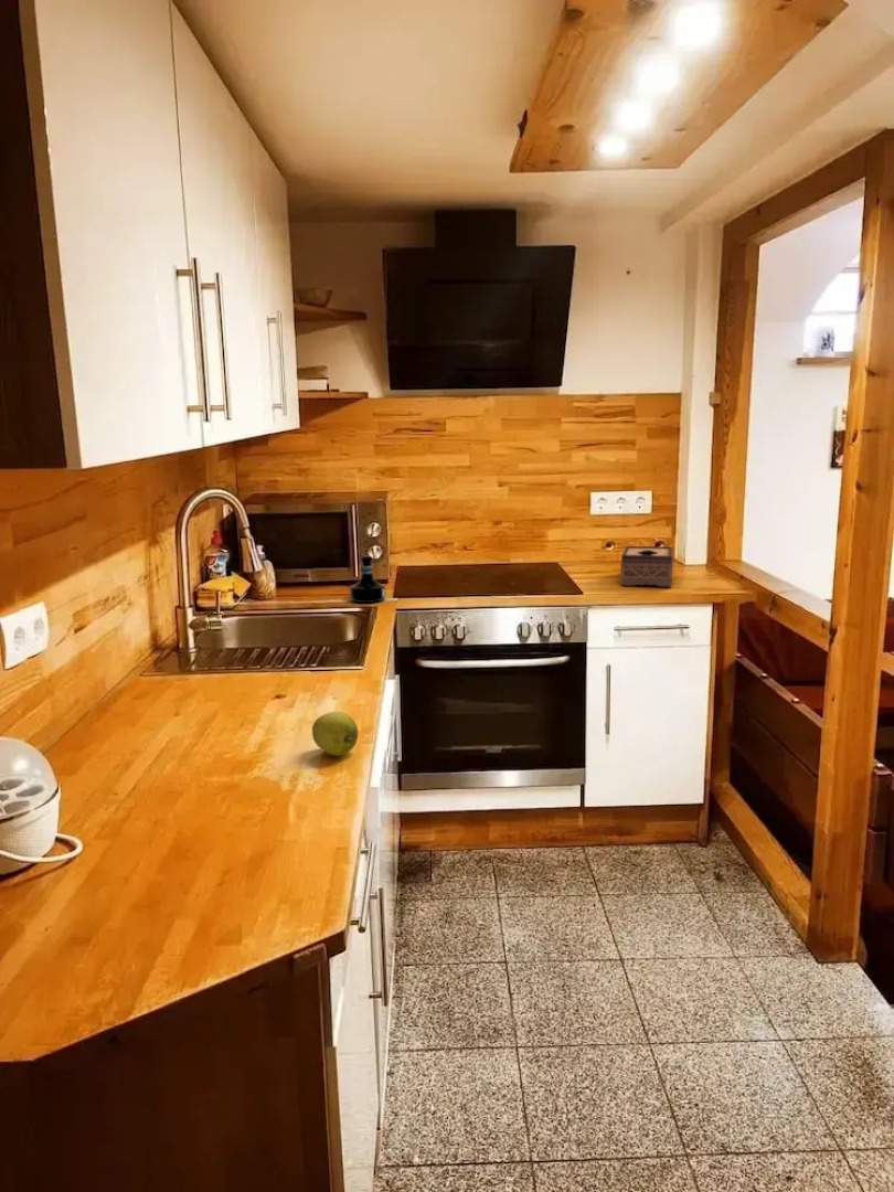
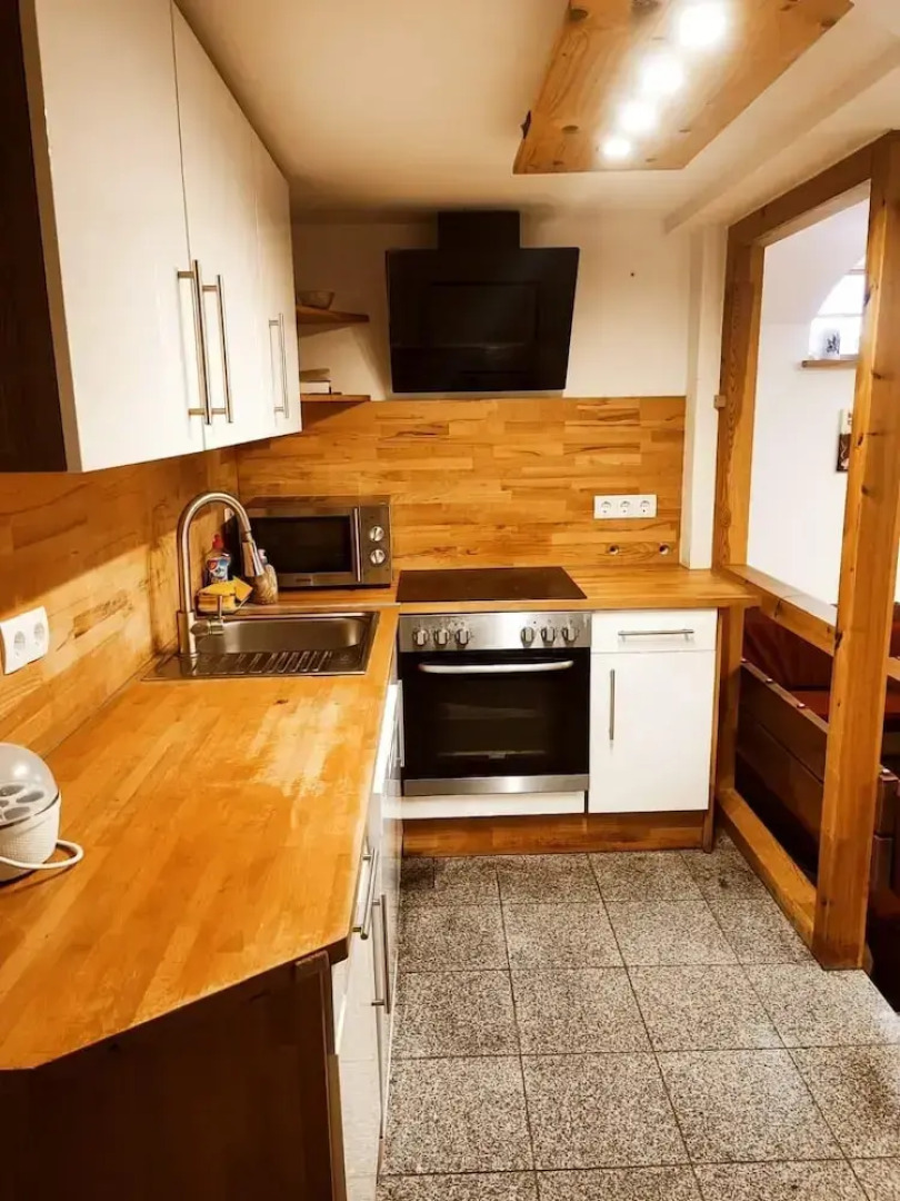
- tissue box [619,545,674,588]
- tequila bottle [349,554,387,604]
- apple [311,711,360,757]
